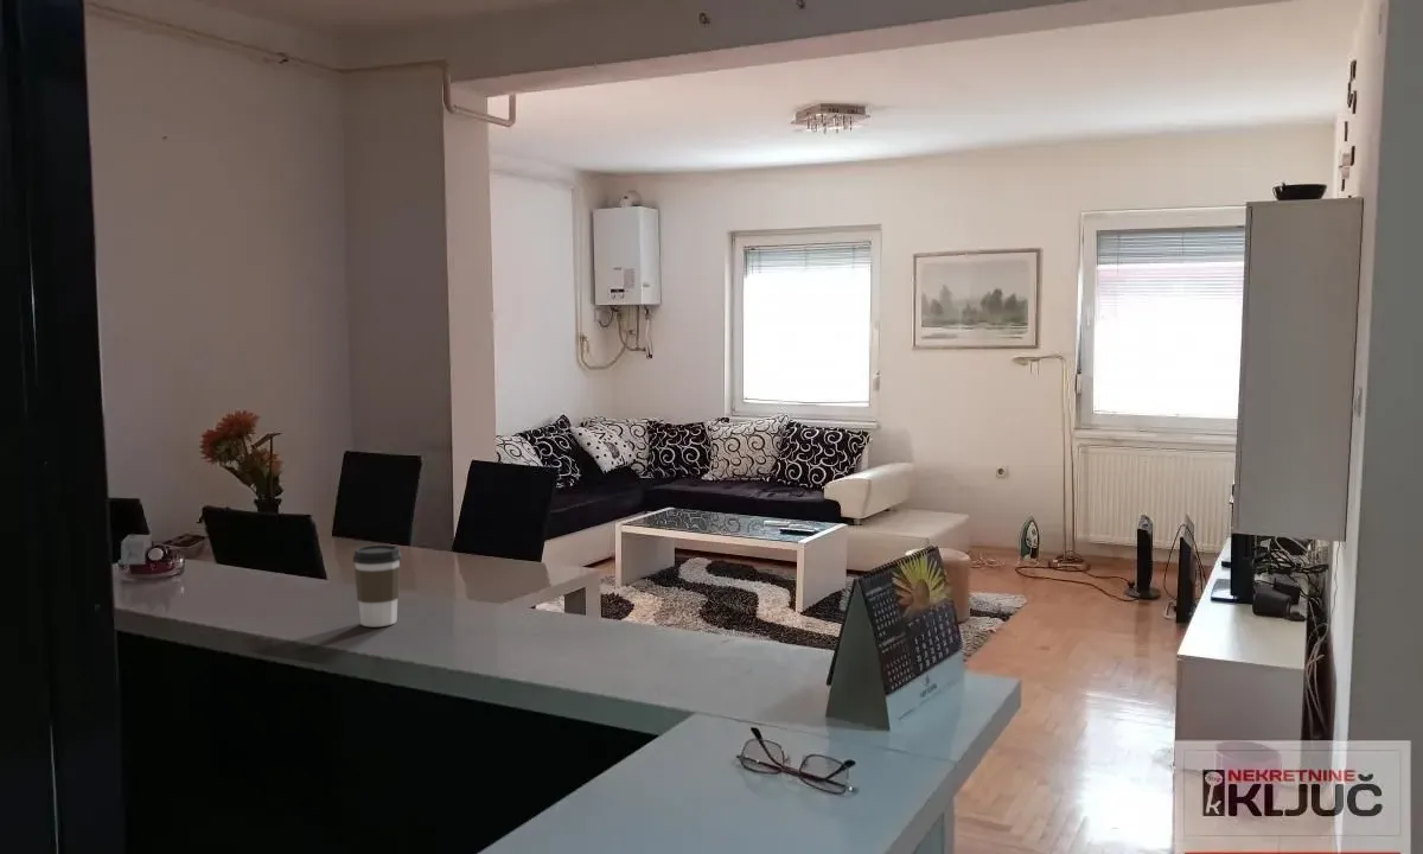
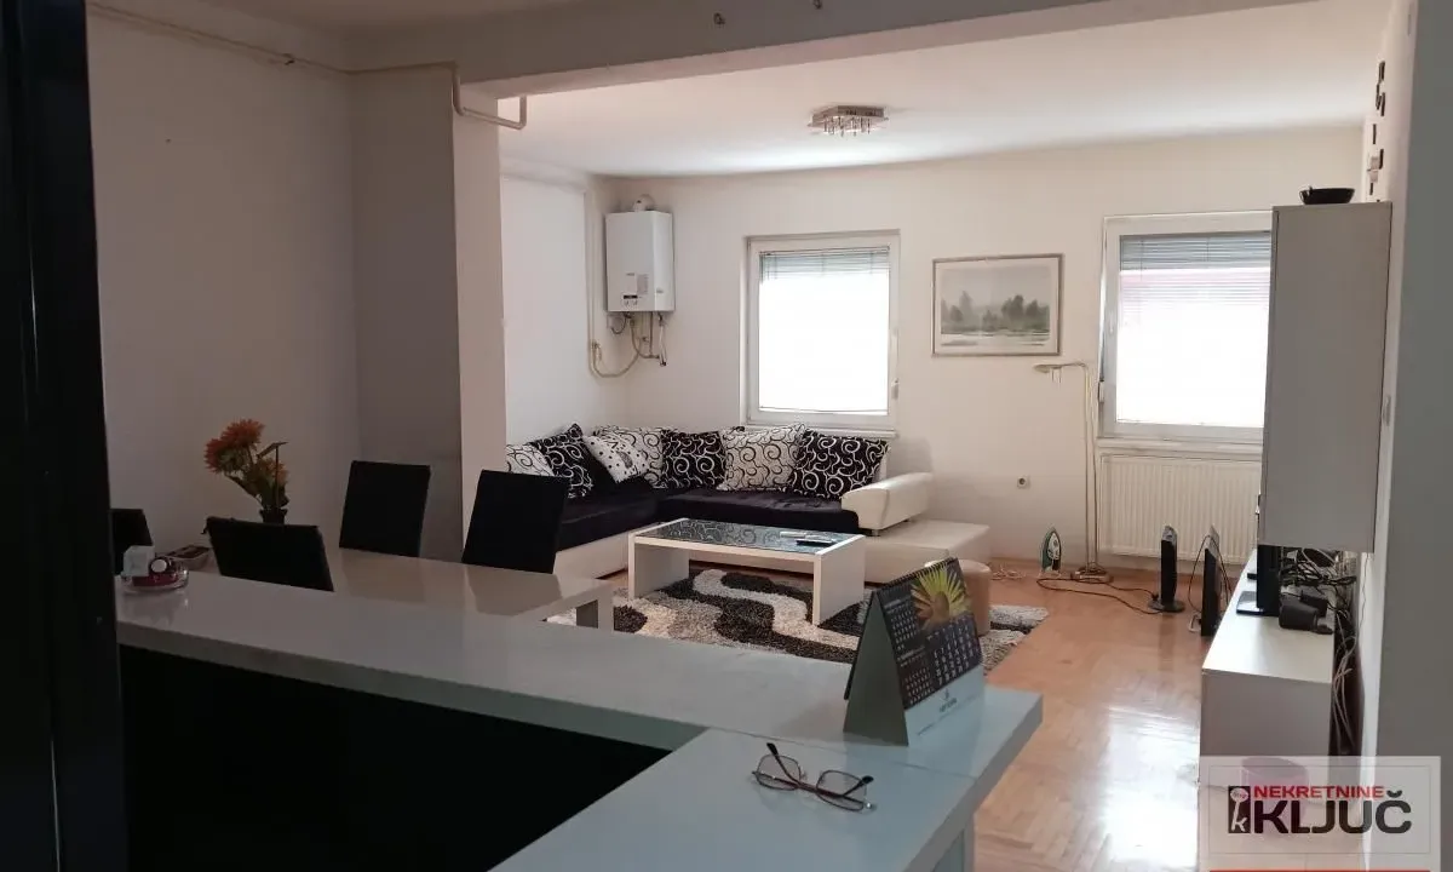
- coffee cup [352,543,402,627]
